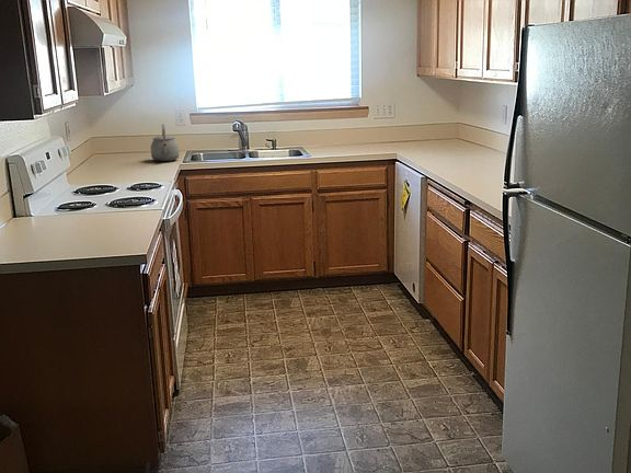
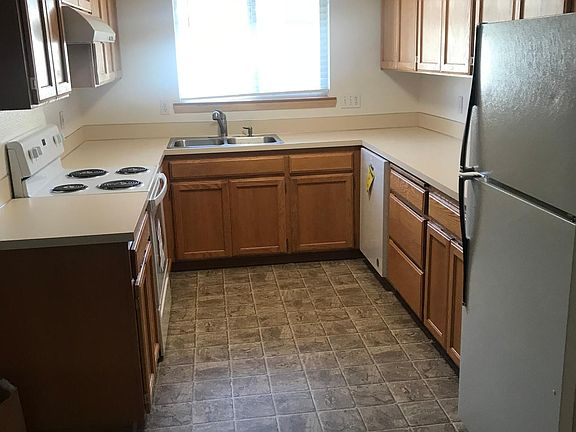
- tea kettle [150,123,181,162]
